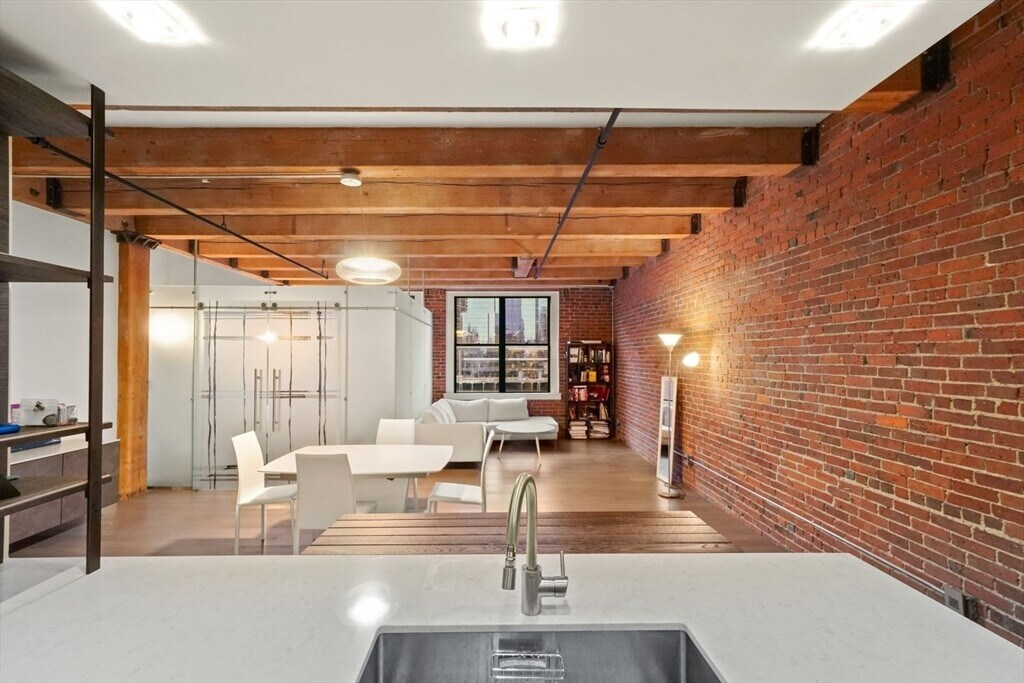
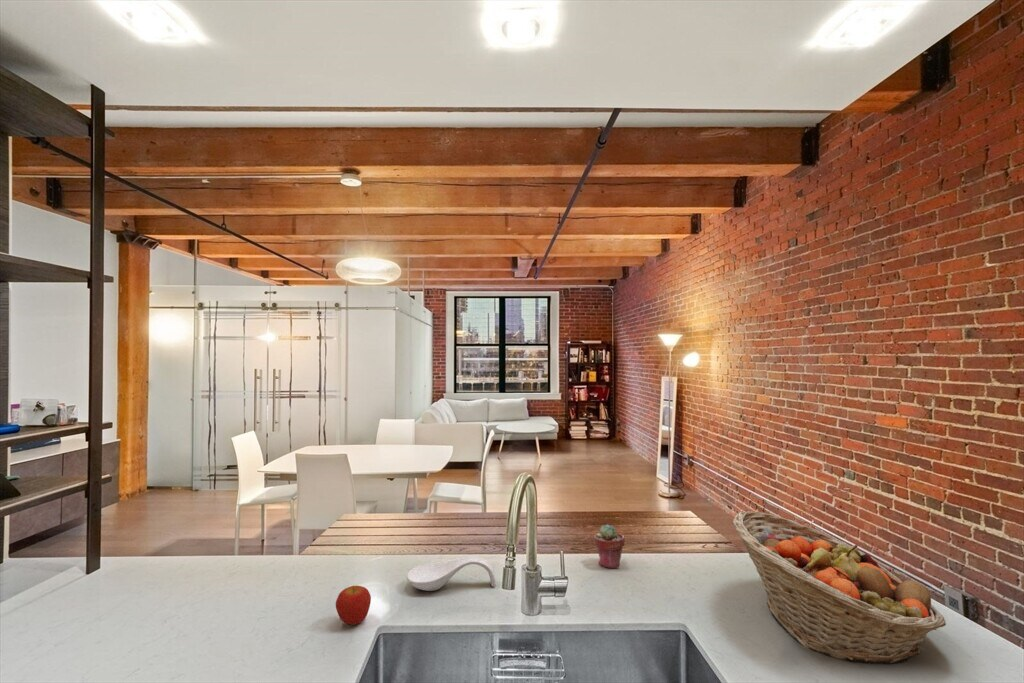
+ fruit basket [731,510,947,665]
+ potted succulent [593,524,626,569]
+ apple [335,585,372,626]
+ spoon rest [406,555,497,592]
